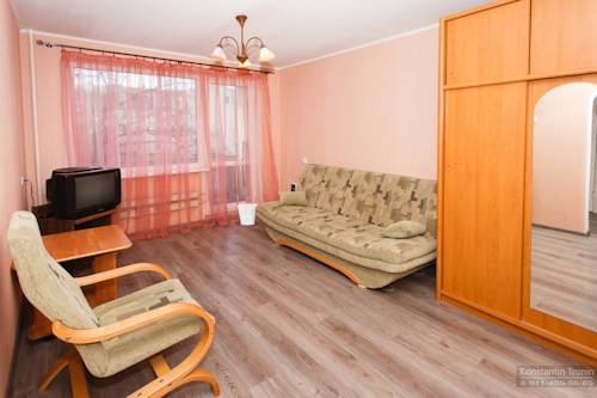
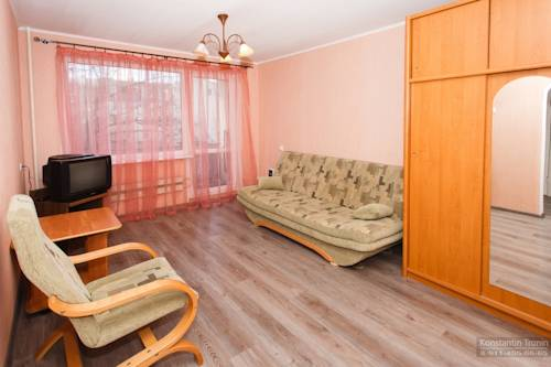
- wastebasket [236,202,258,226]
